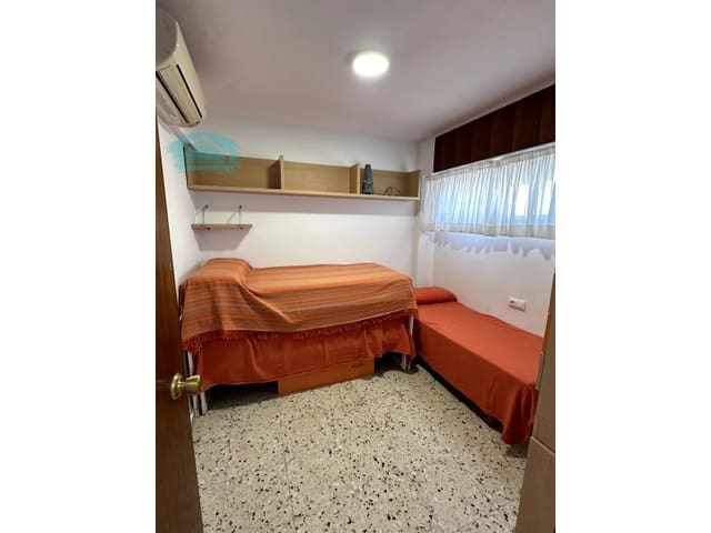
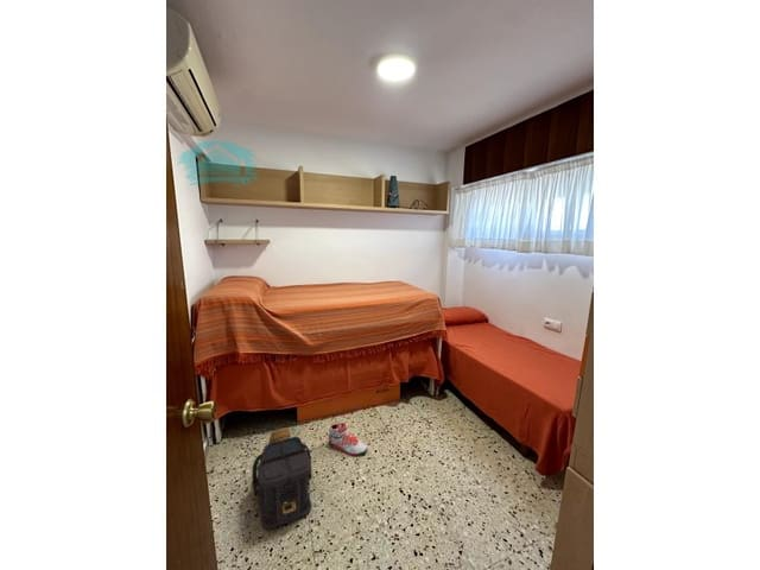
+ backpack [251,426,314,531]
+ sneaker [328,422,368,456]
